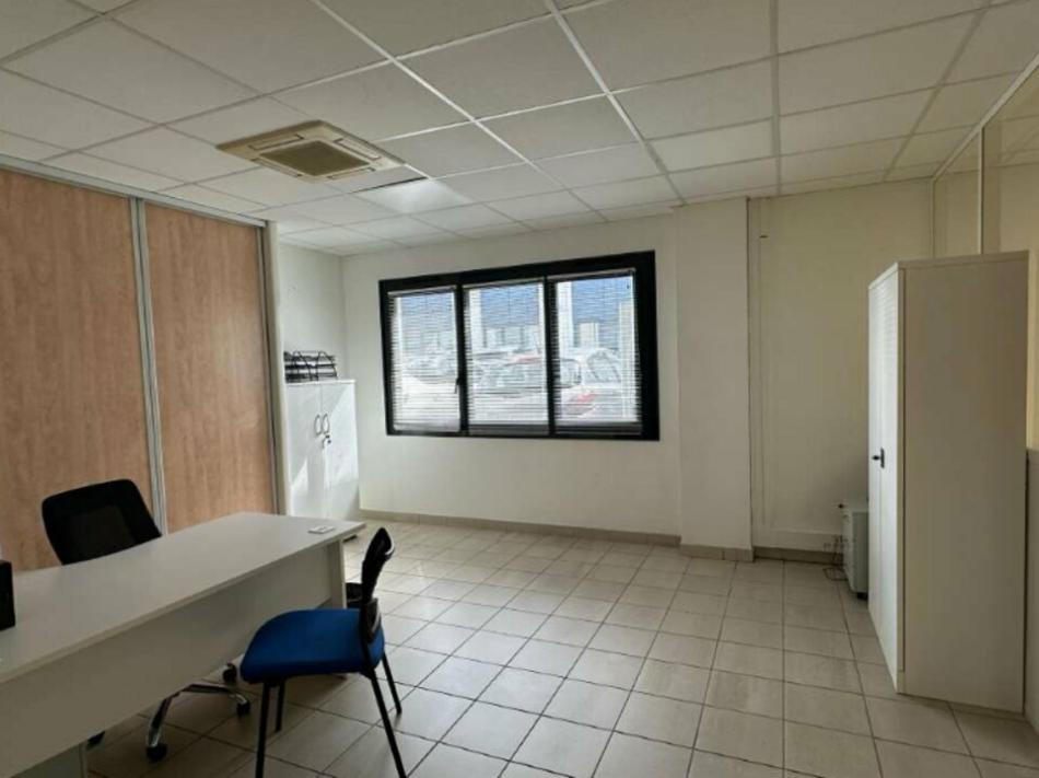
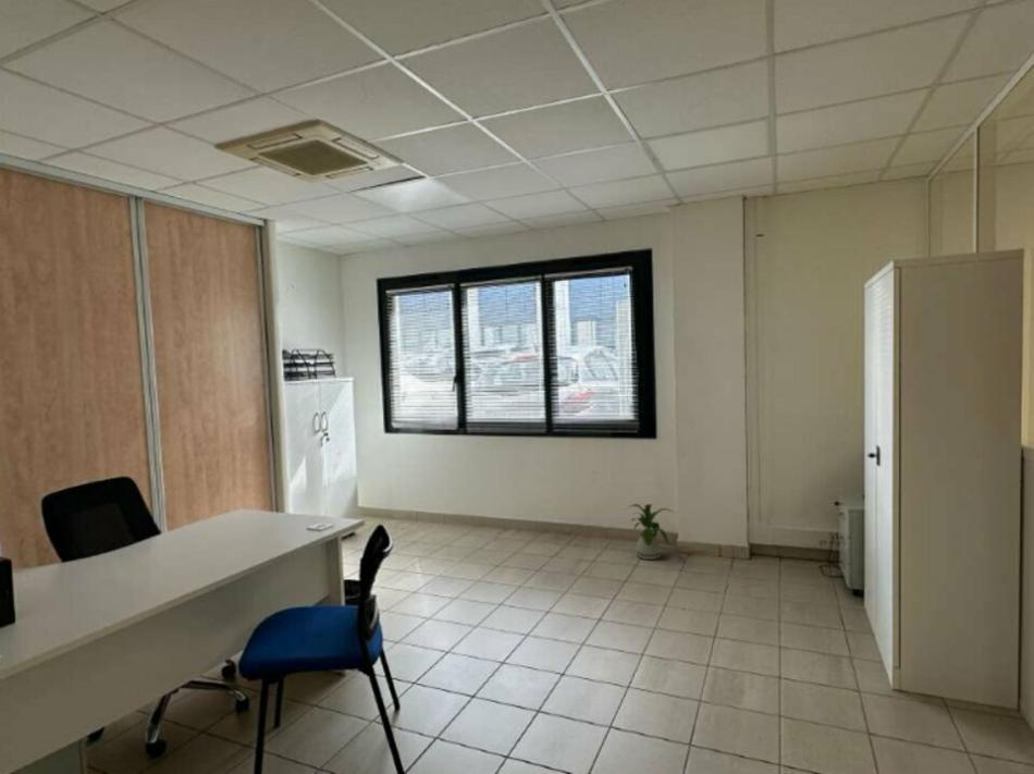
+ house plant [625,502,676,561]
